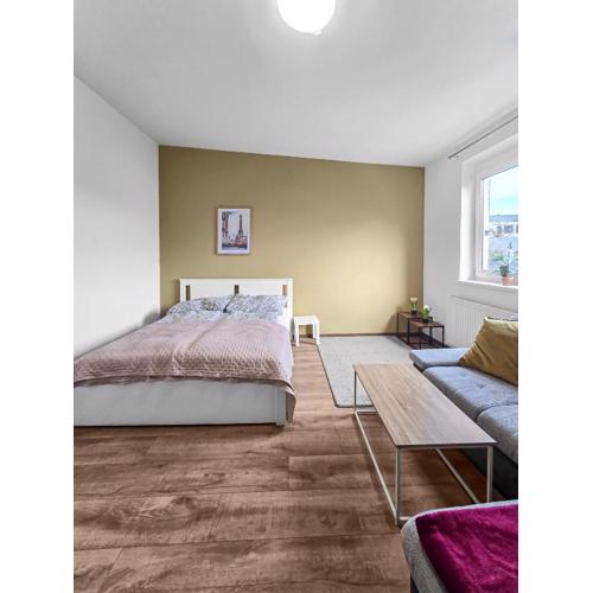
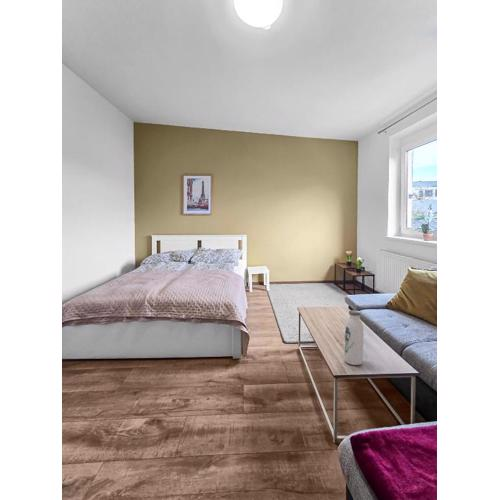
+ water bottle [344,309,364,366]
